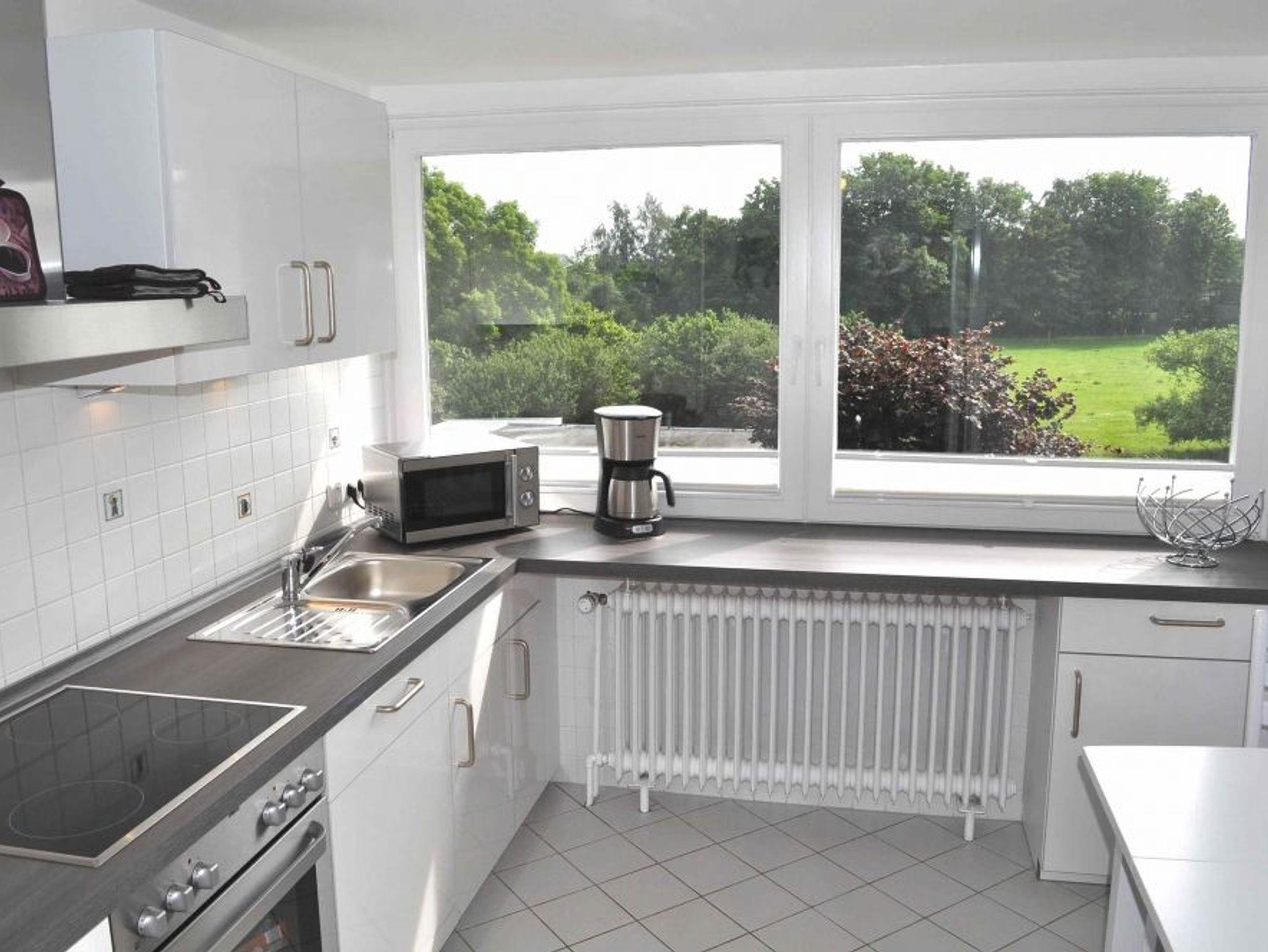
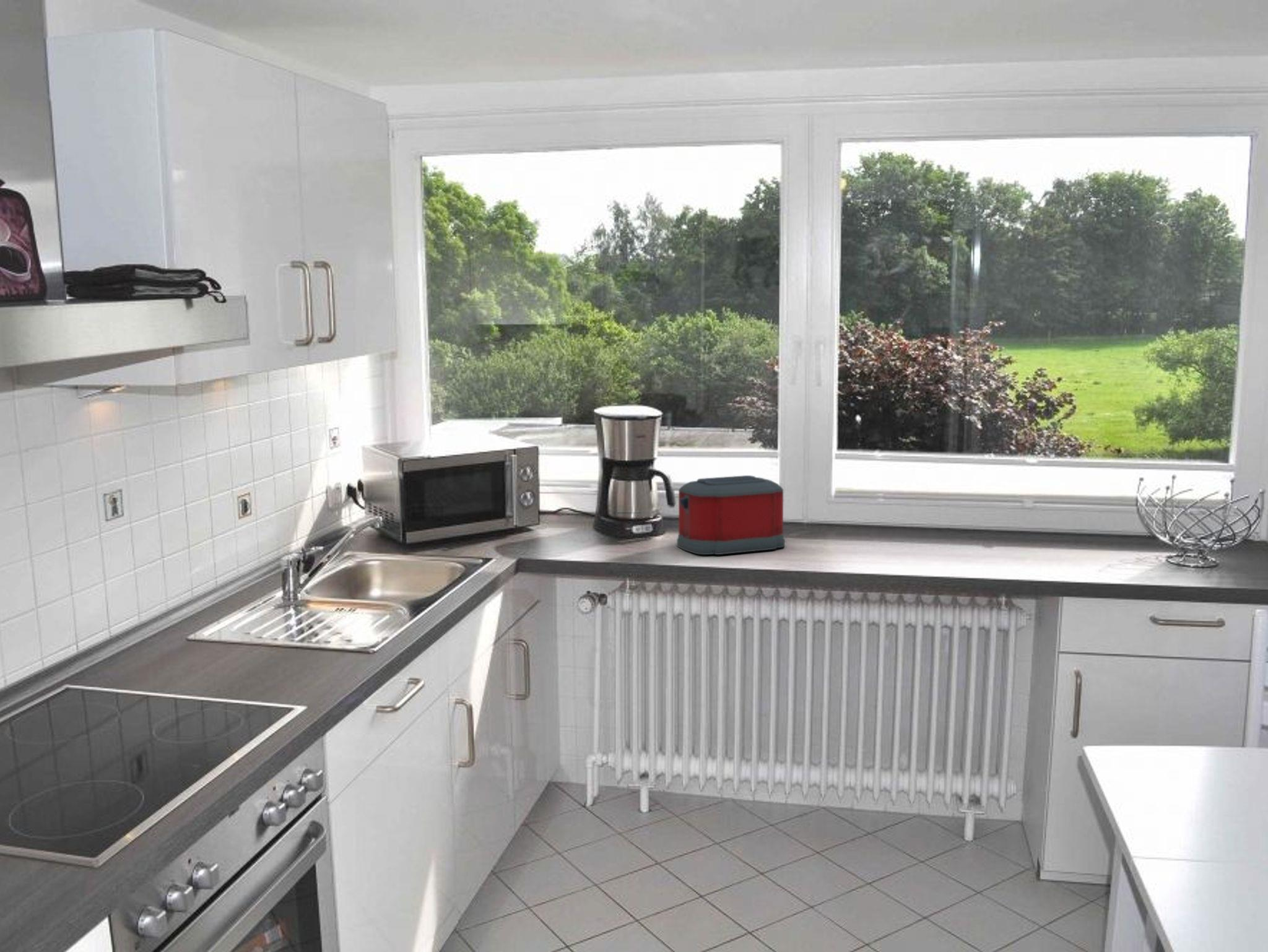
+ toaster [676,475,786,555]
